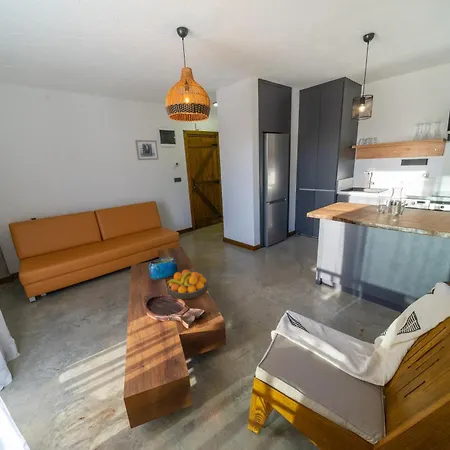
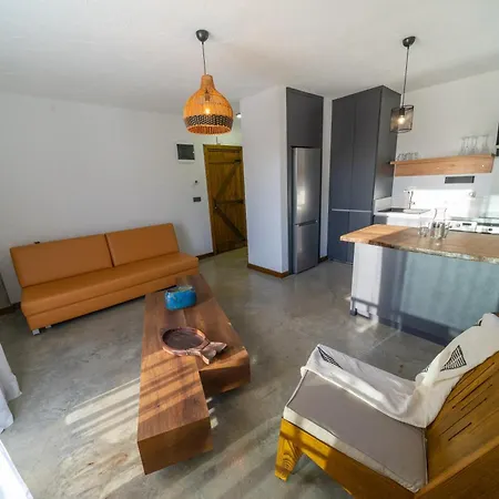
- fruit bowl [166,269,209,300]
- wall art [134,139,159,161]
